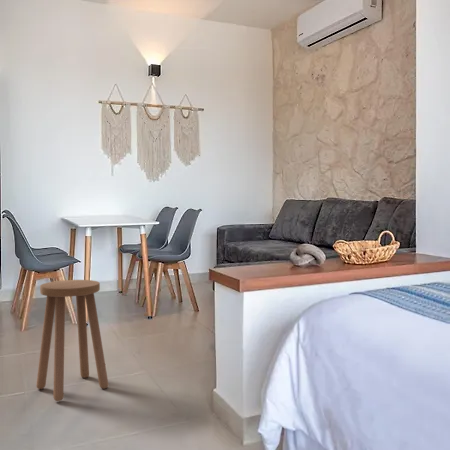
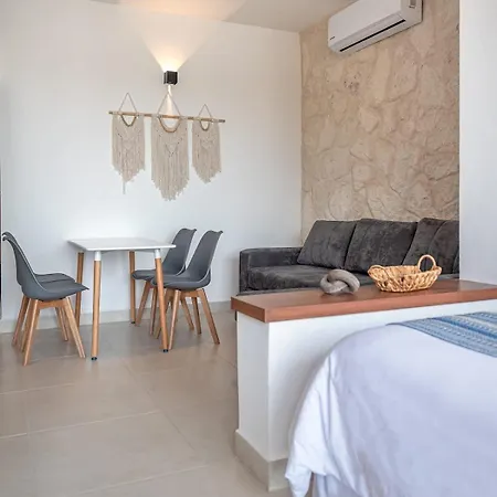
- stool [35,279,109,402]
